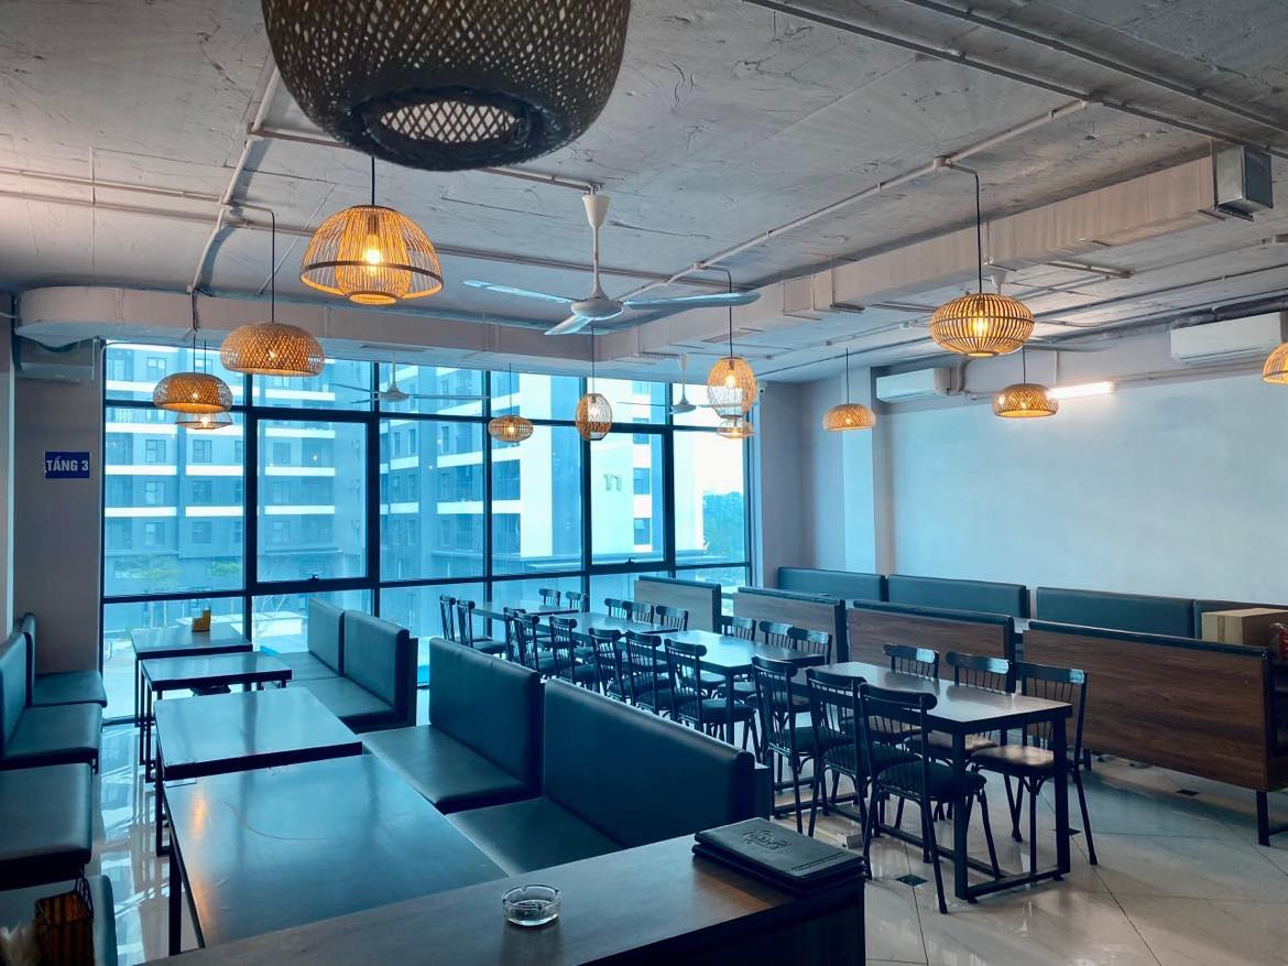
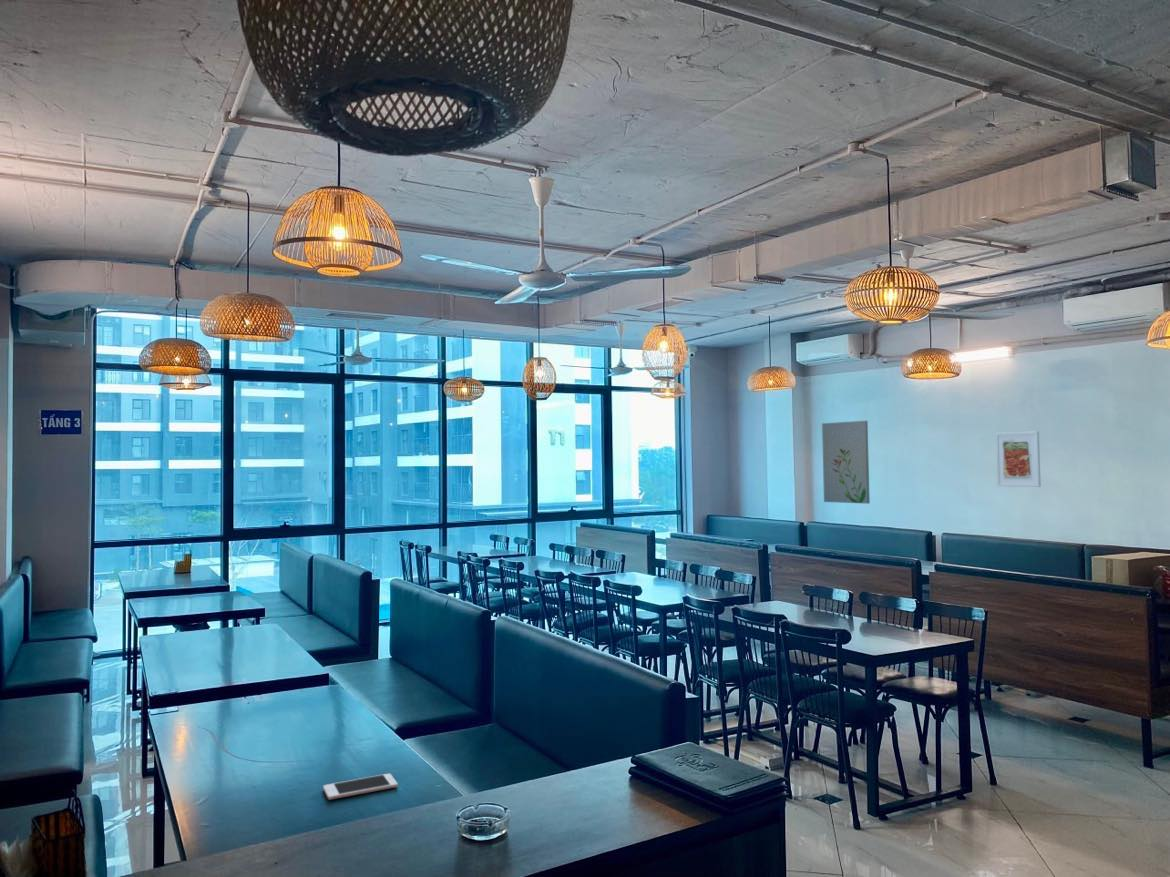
+ cell phone [322,773,399,801]
+ wall art [821,420,871,505]
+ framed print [994,430,1042,488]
